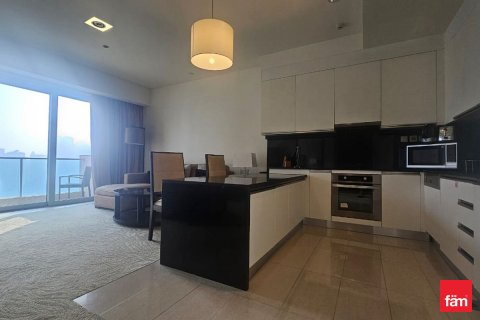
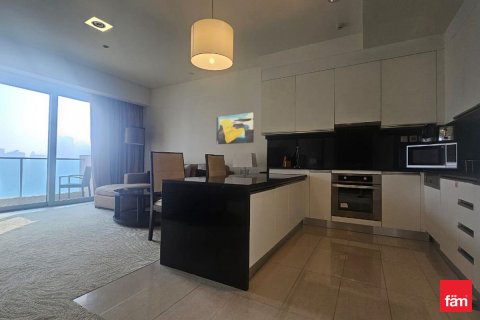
+ wall art [215,112,255,145]
